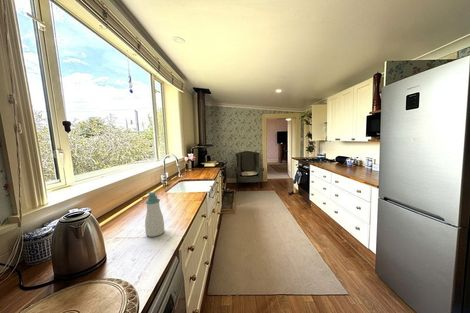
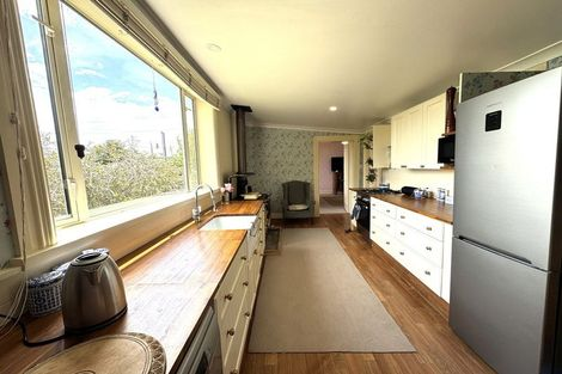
- soap bottle [144,191,165,238]
